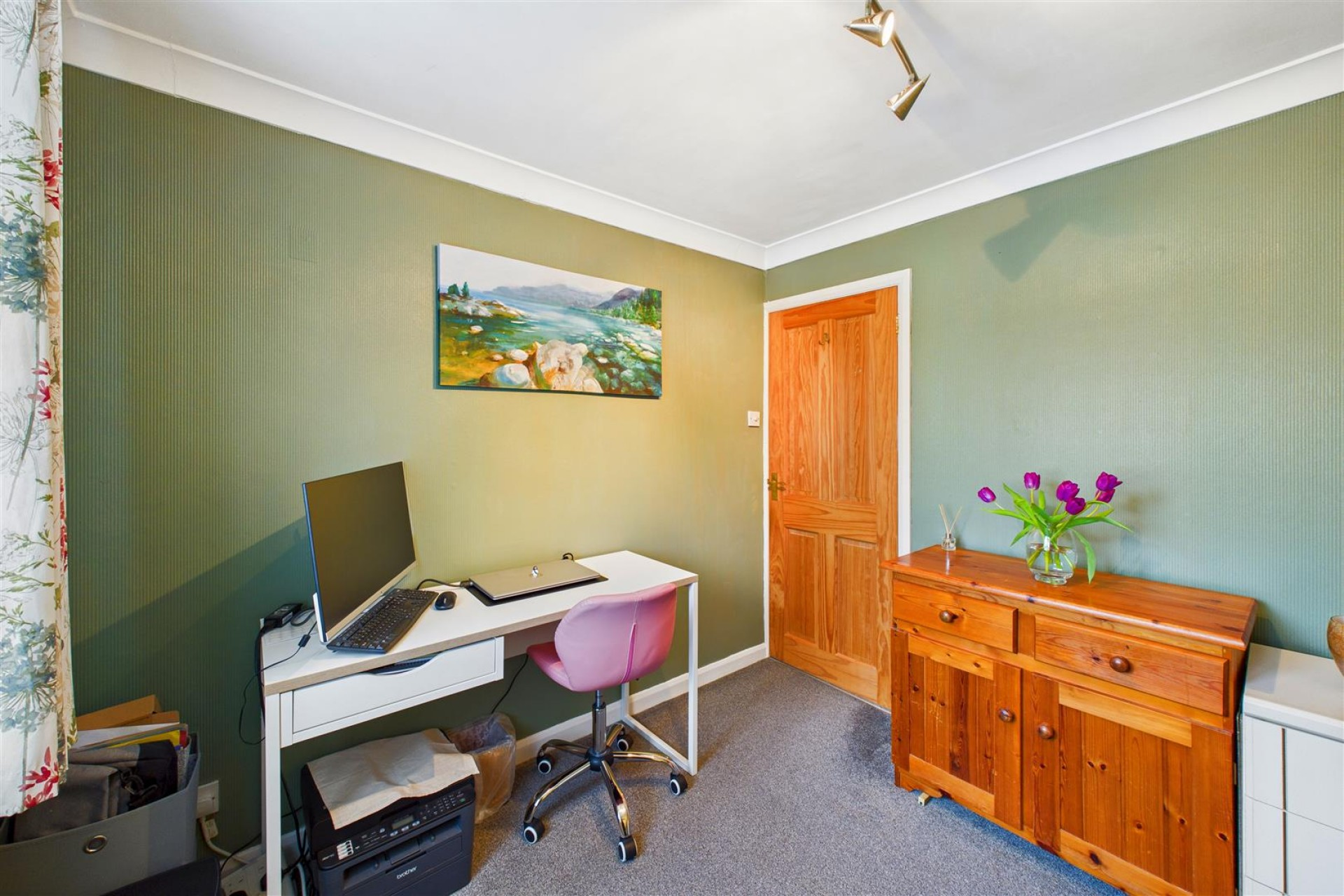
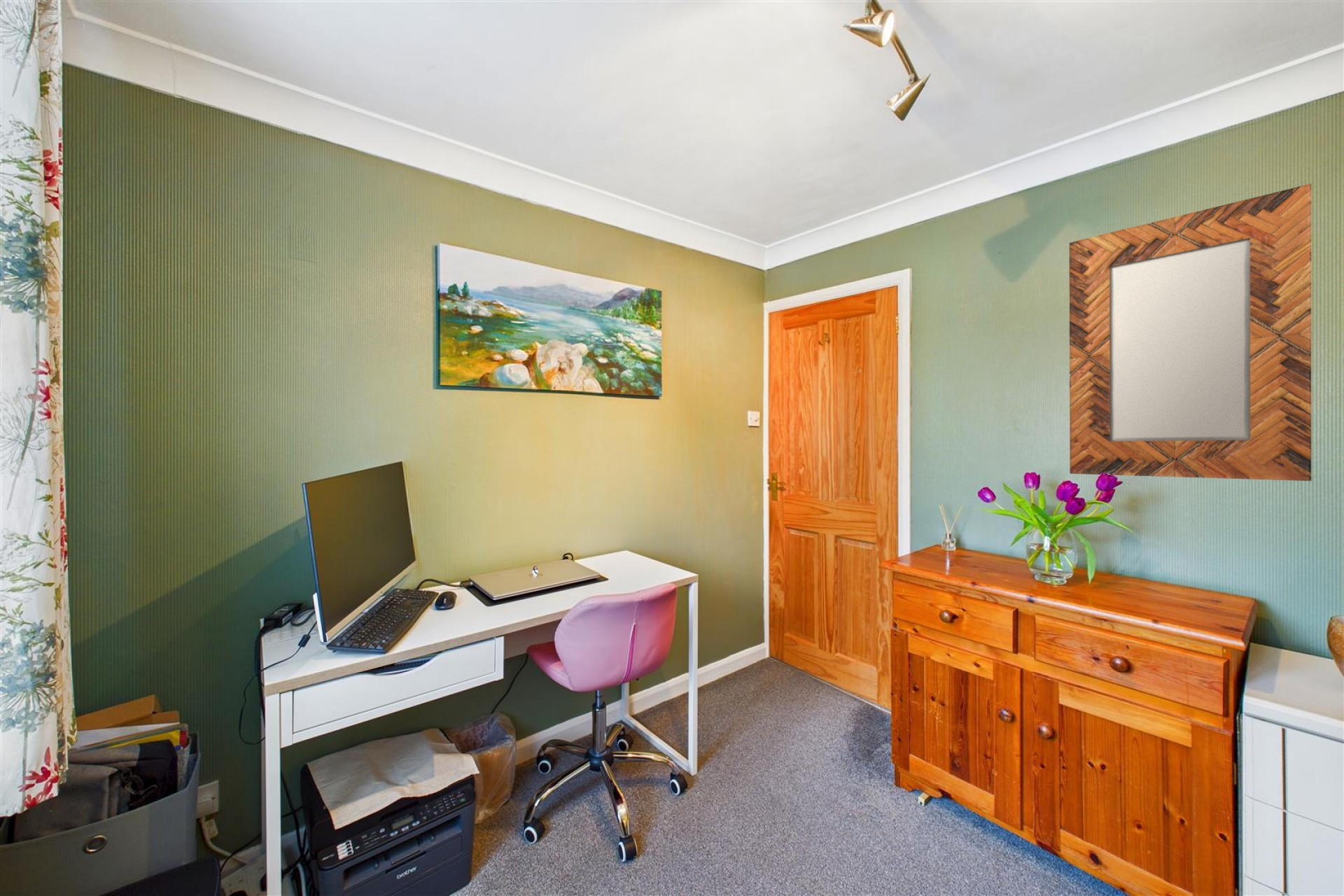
+ home mirror [1068,183,1312,482]
